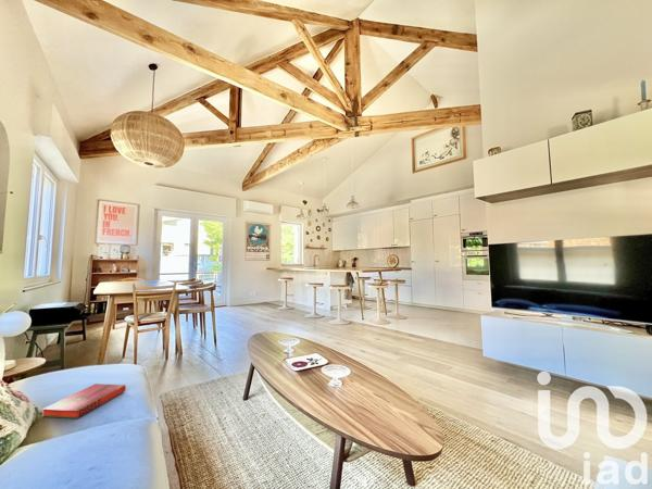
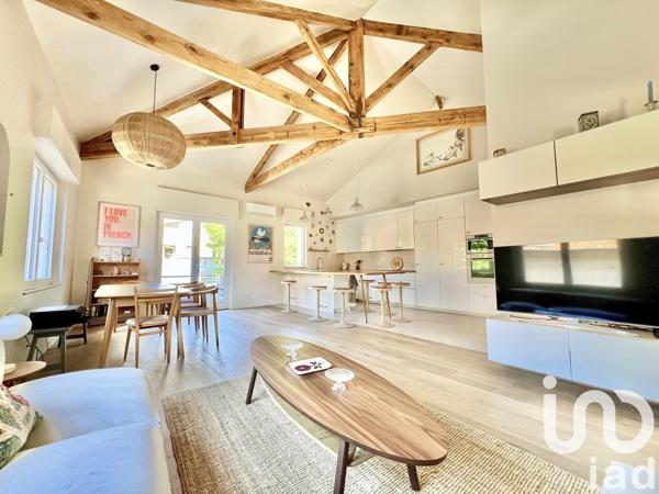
- hardback book [41,383,127,419]
